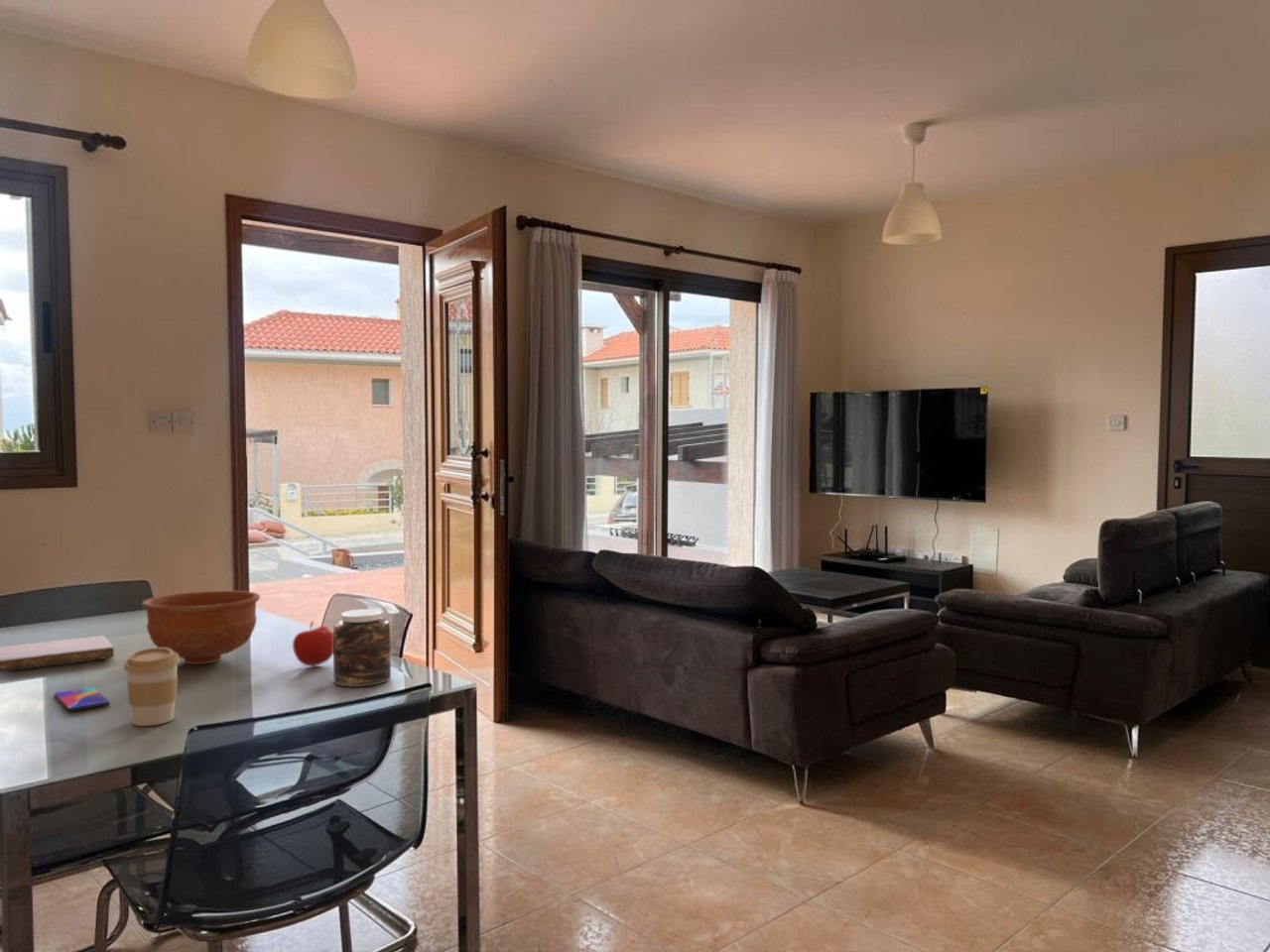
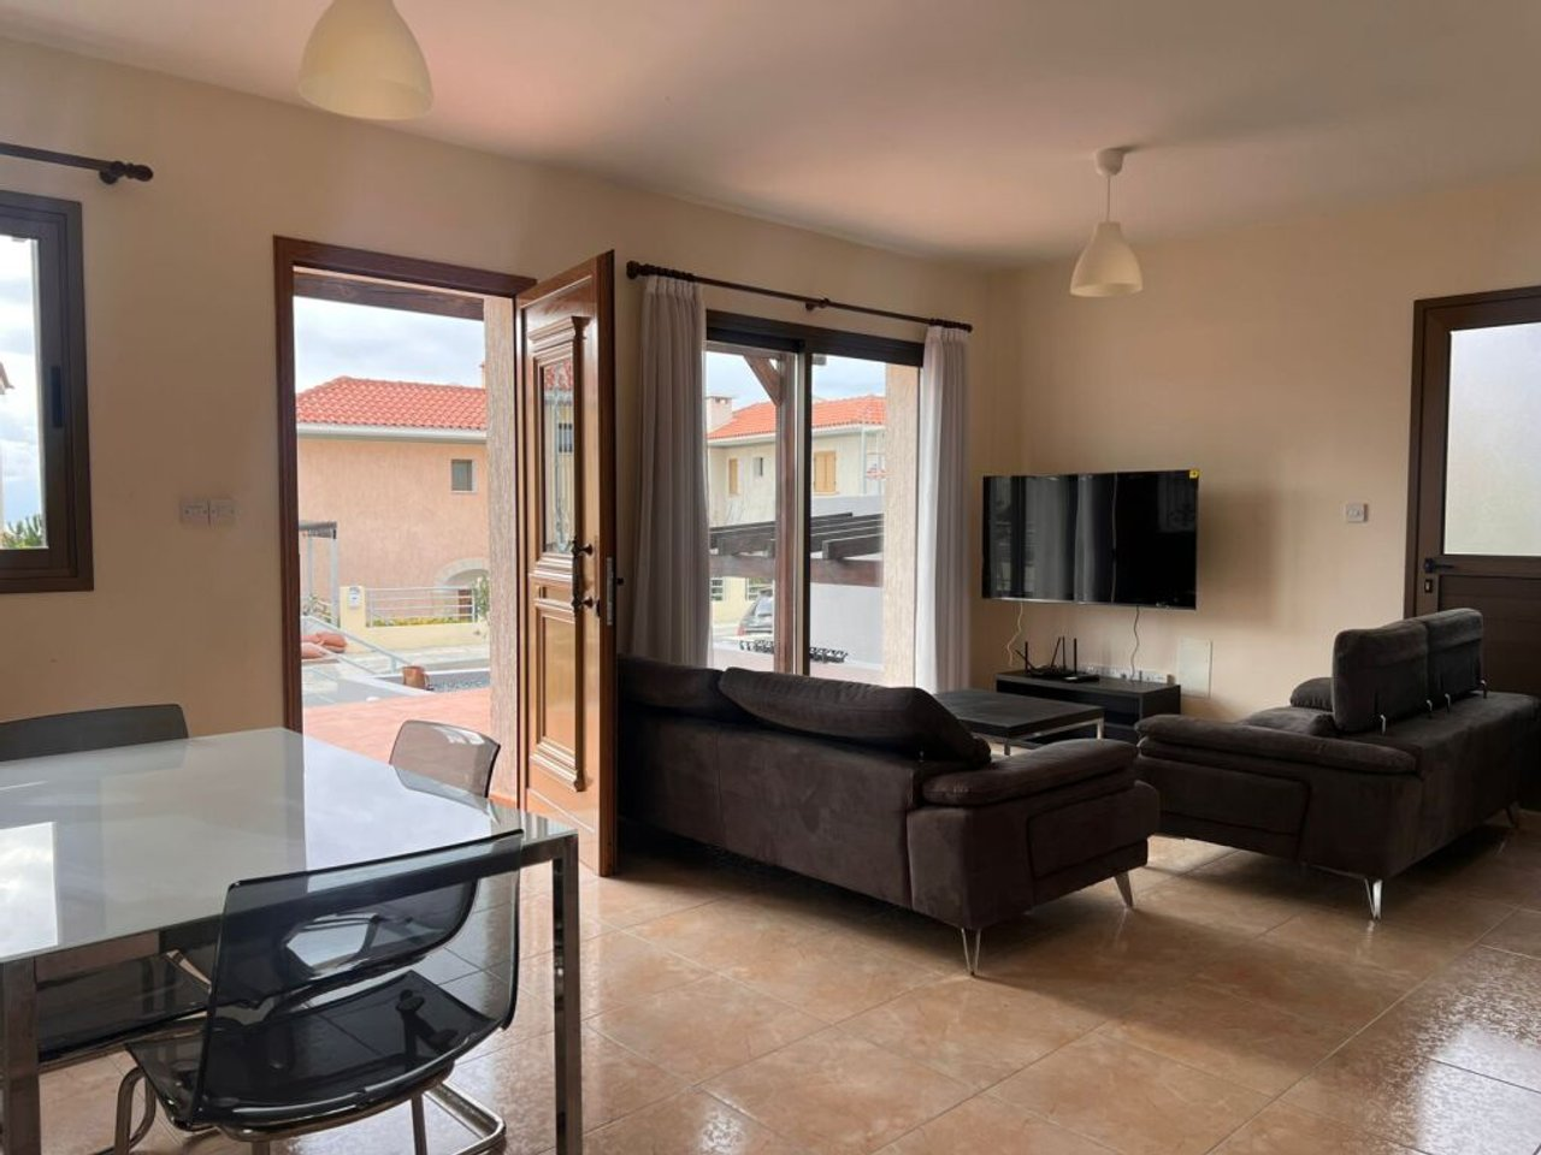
- fruit [292,621,333,667]
- coffee cup [122,647,181,727]
- notebook [0,635,115,672]
- jar [332,608,392,687]
- smartphone [53,686,111,712]
- bowl [141,590,261,665]
